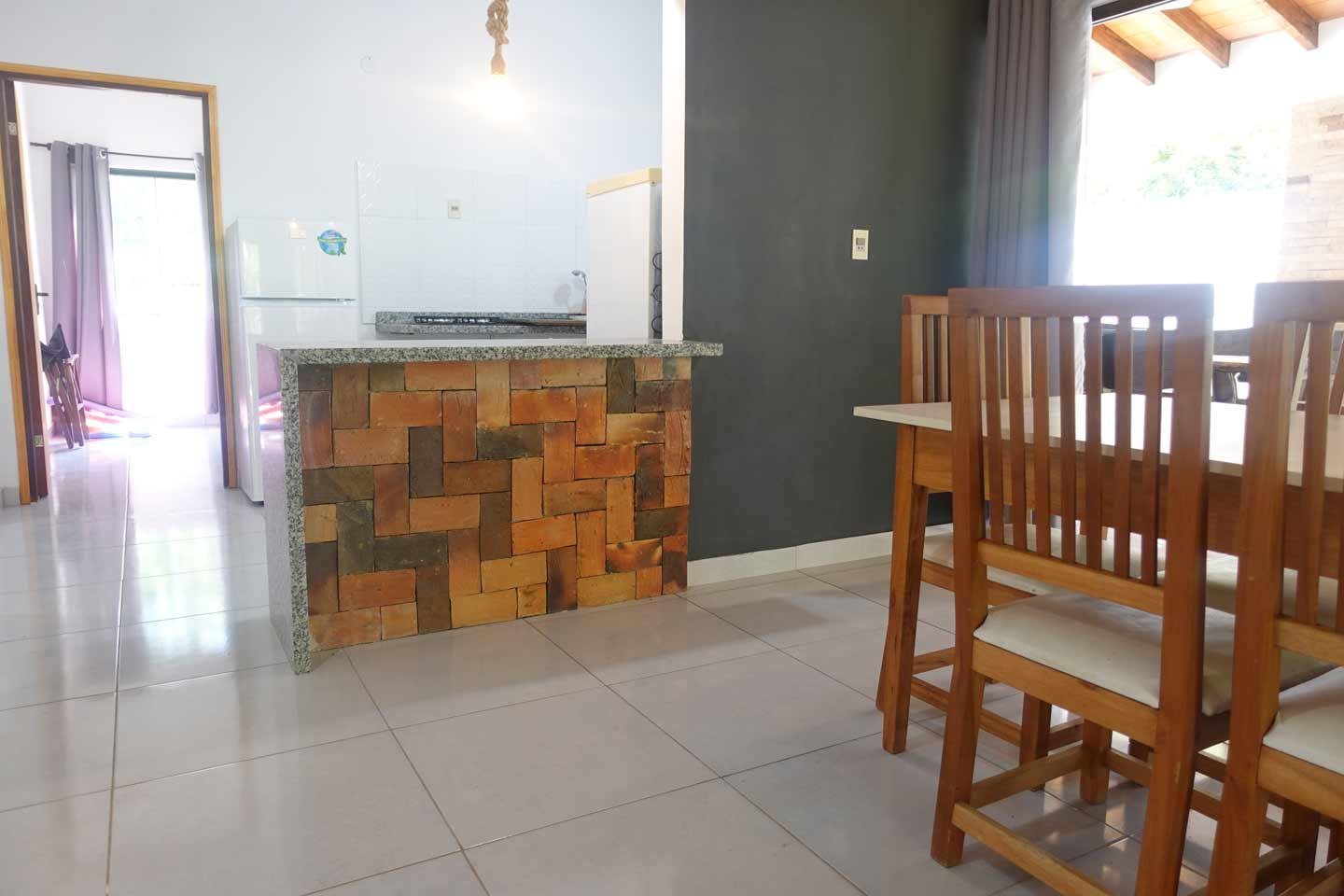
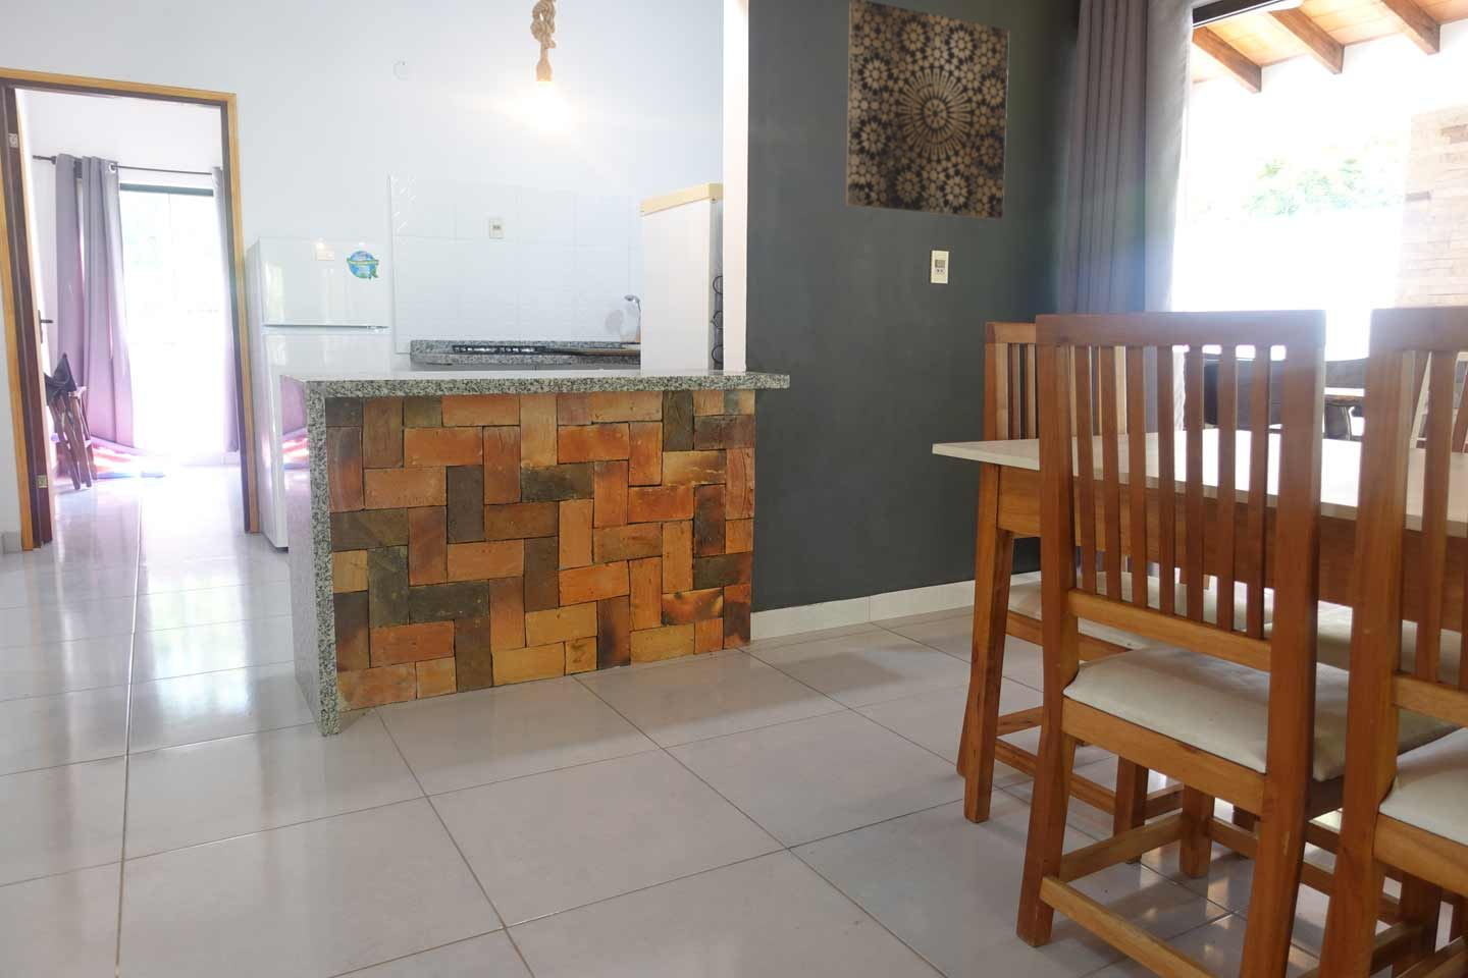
+ wall art [845,0,1010,220]
